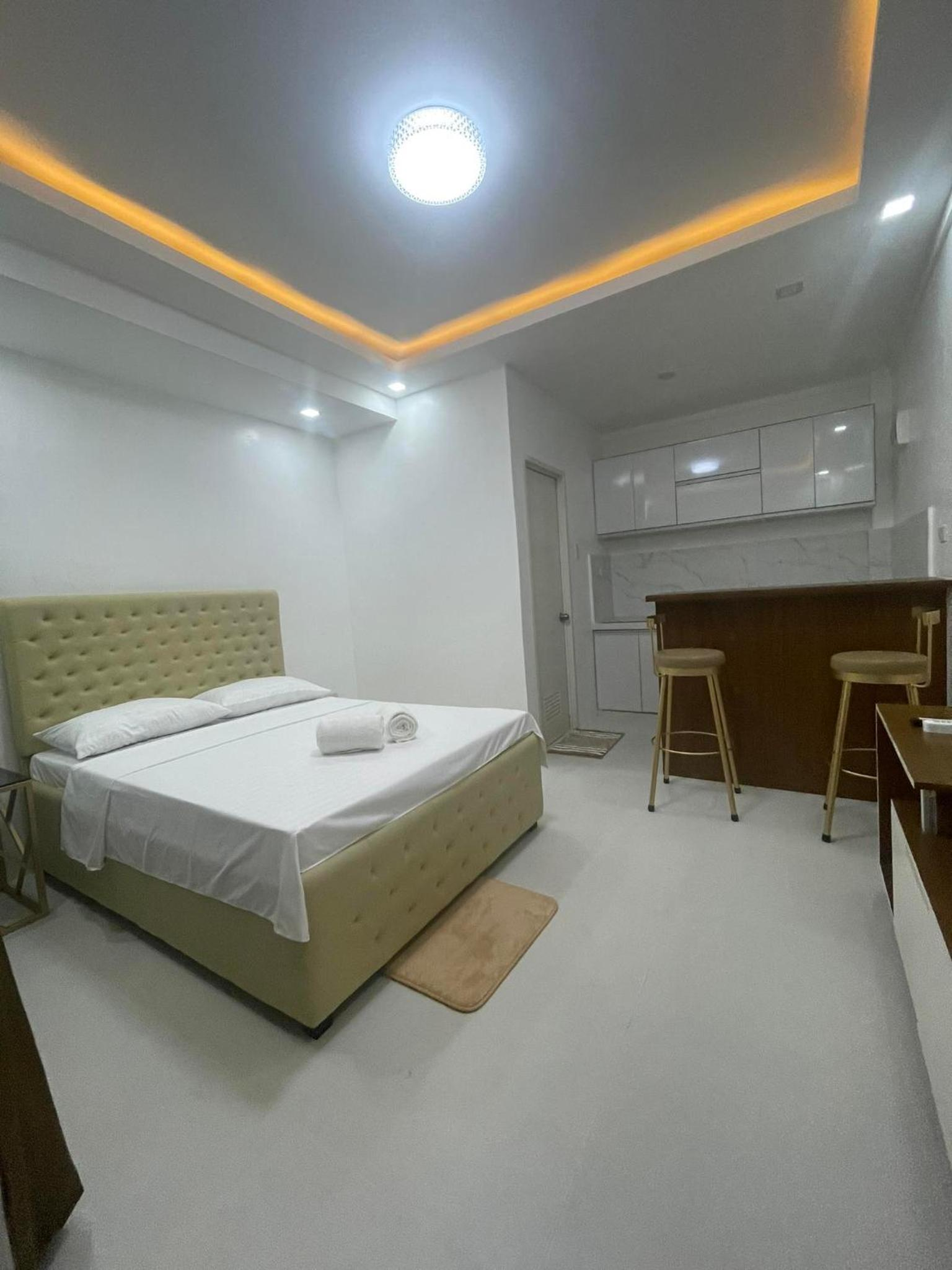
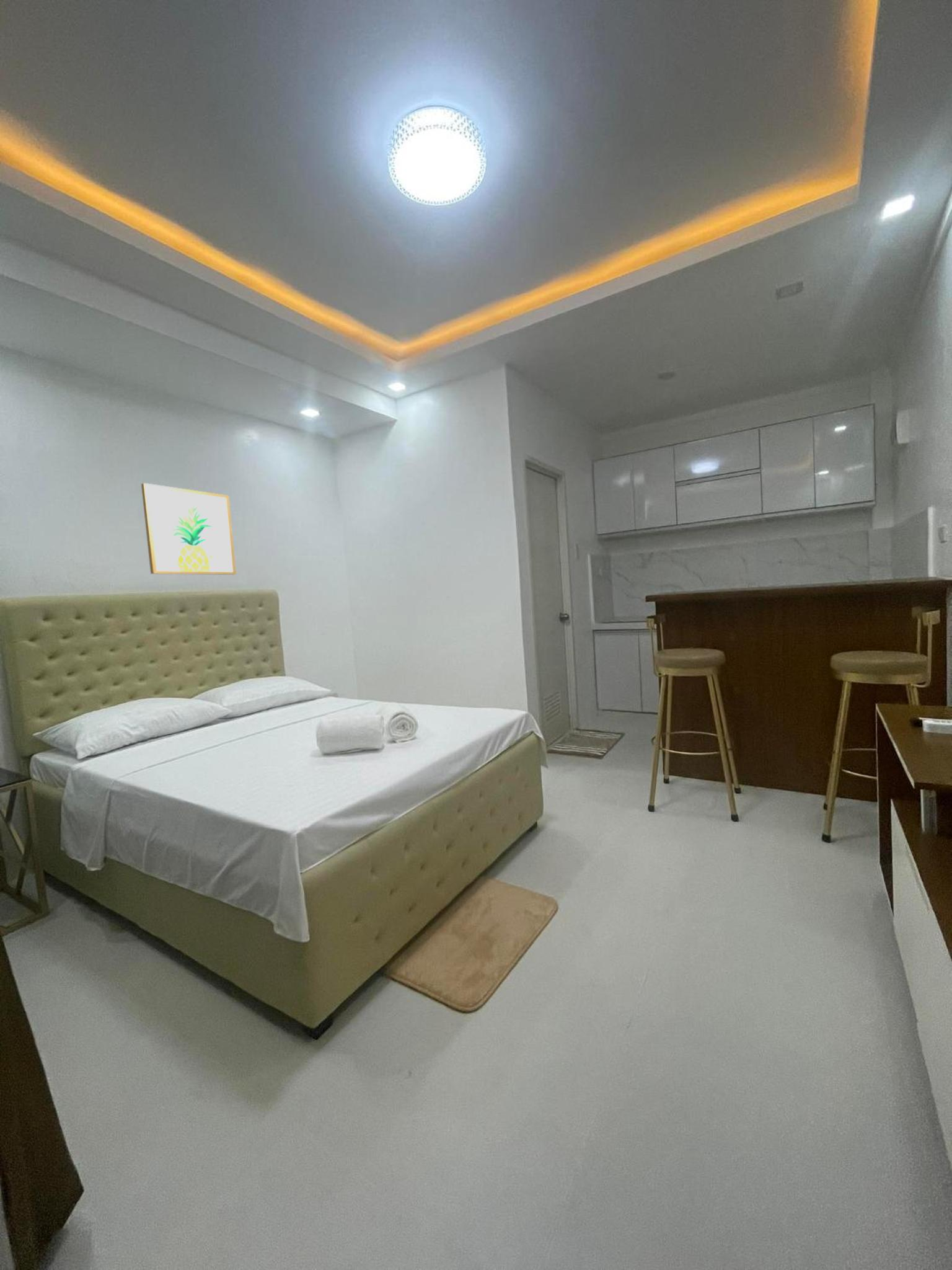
+ wall art [141,482,237,575]
